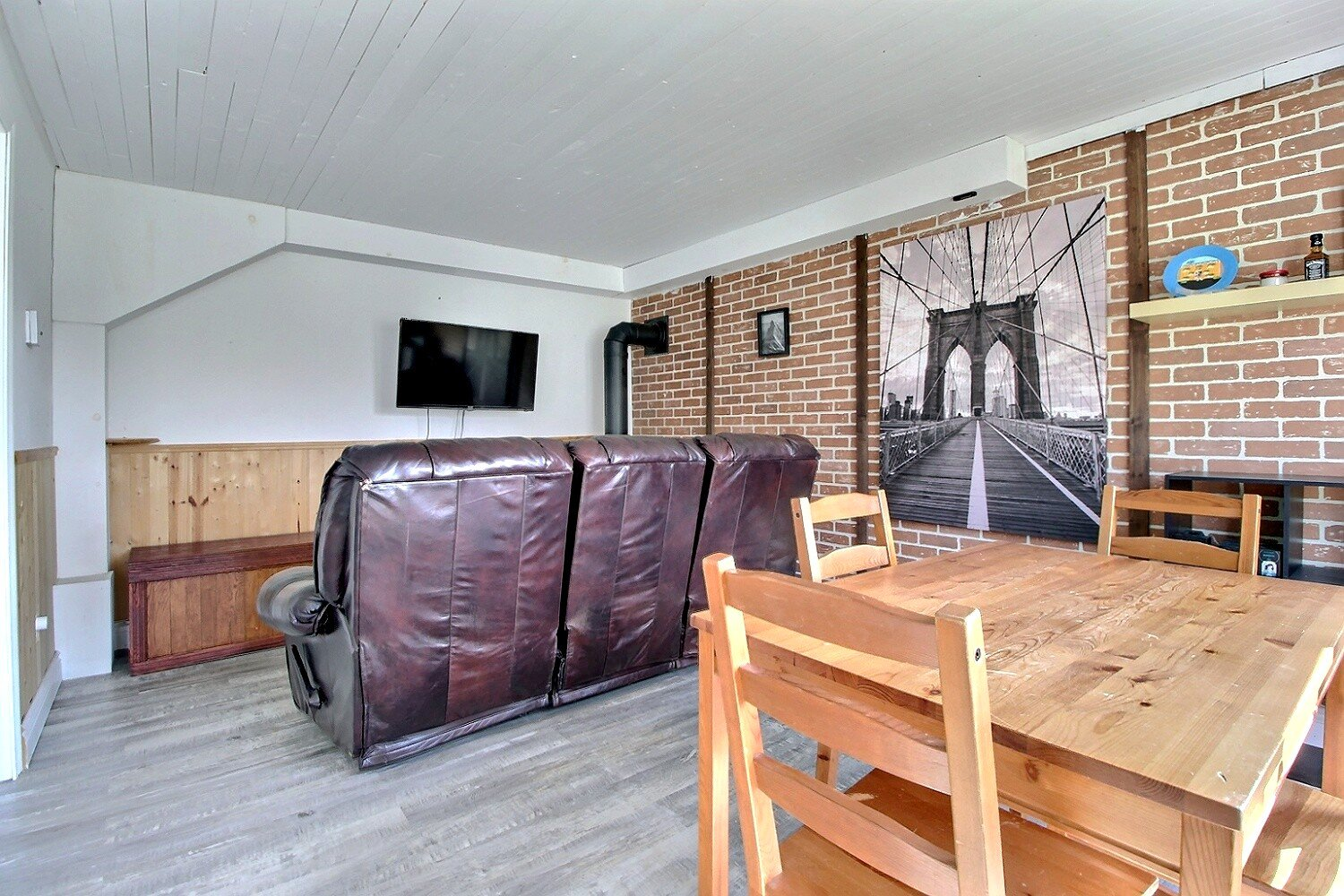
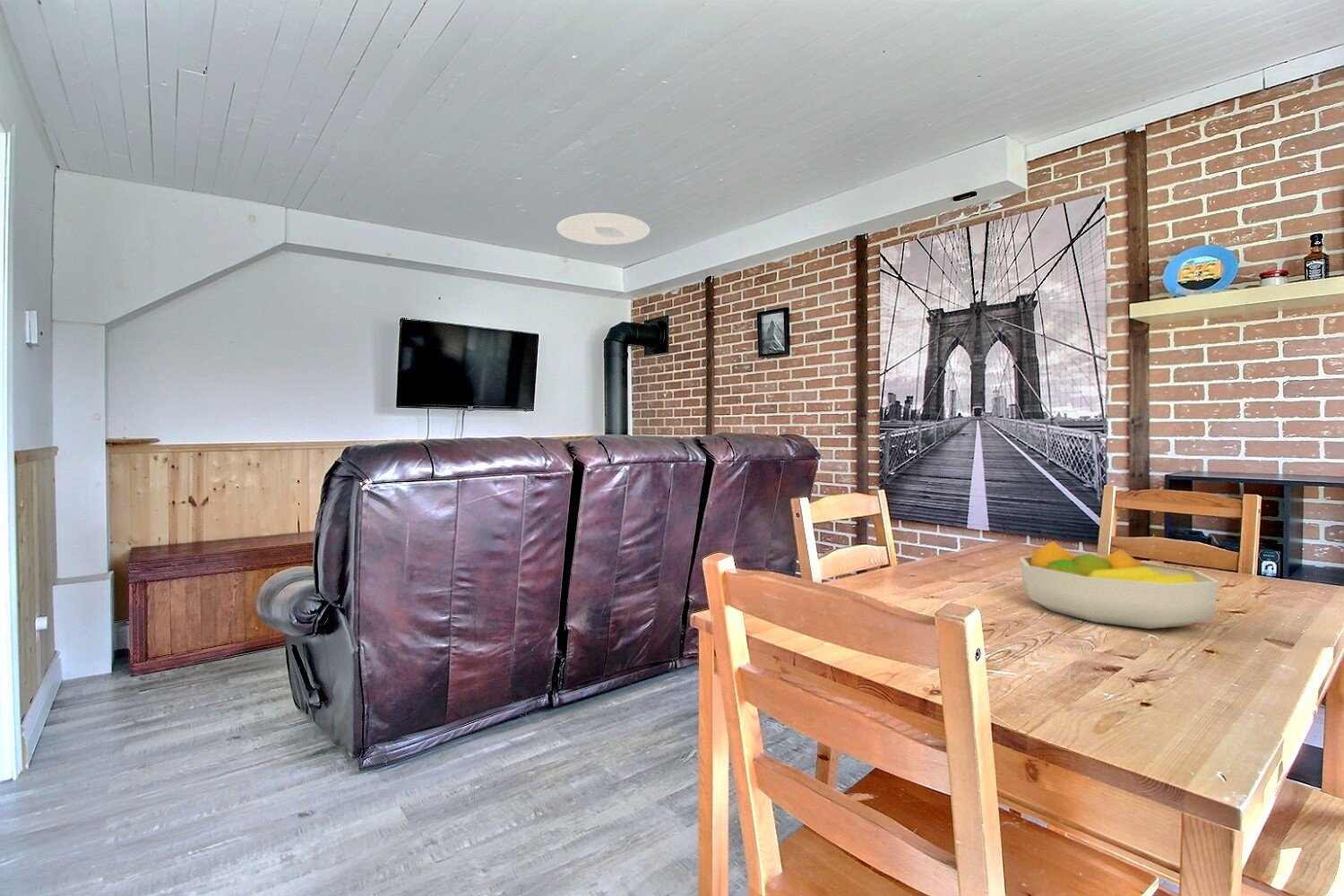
+ fruit bowl [1018,540,1221,630]
+ ceiling light [556,212,650,246]
